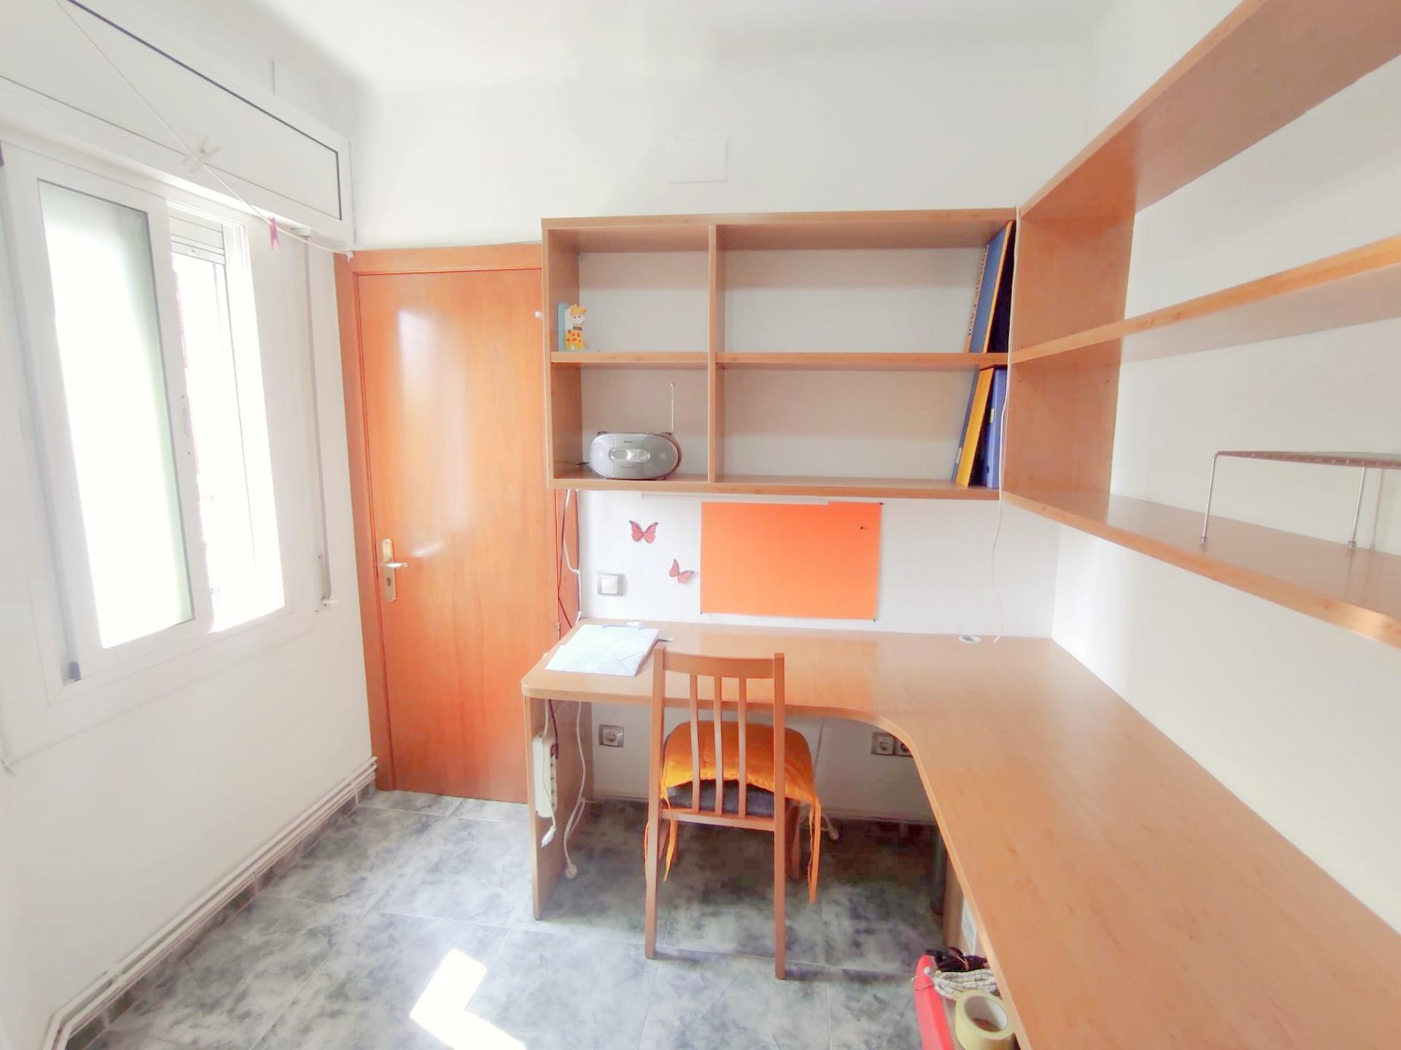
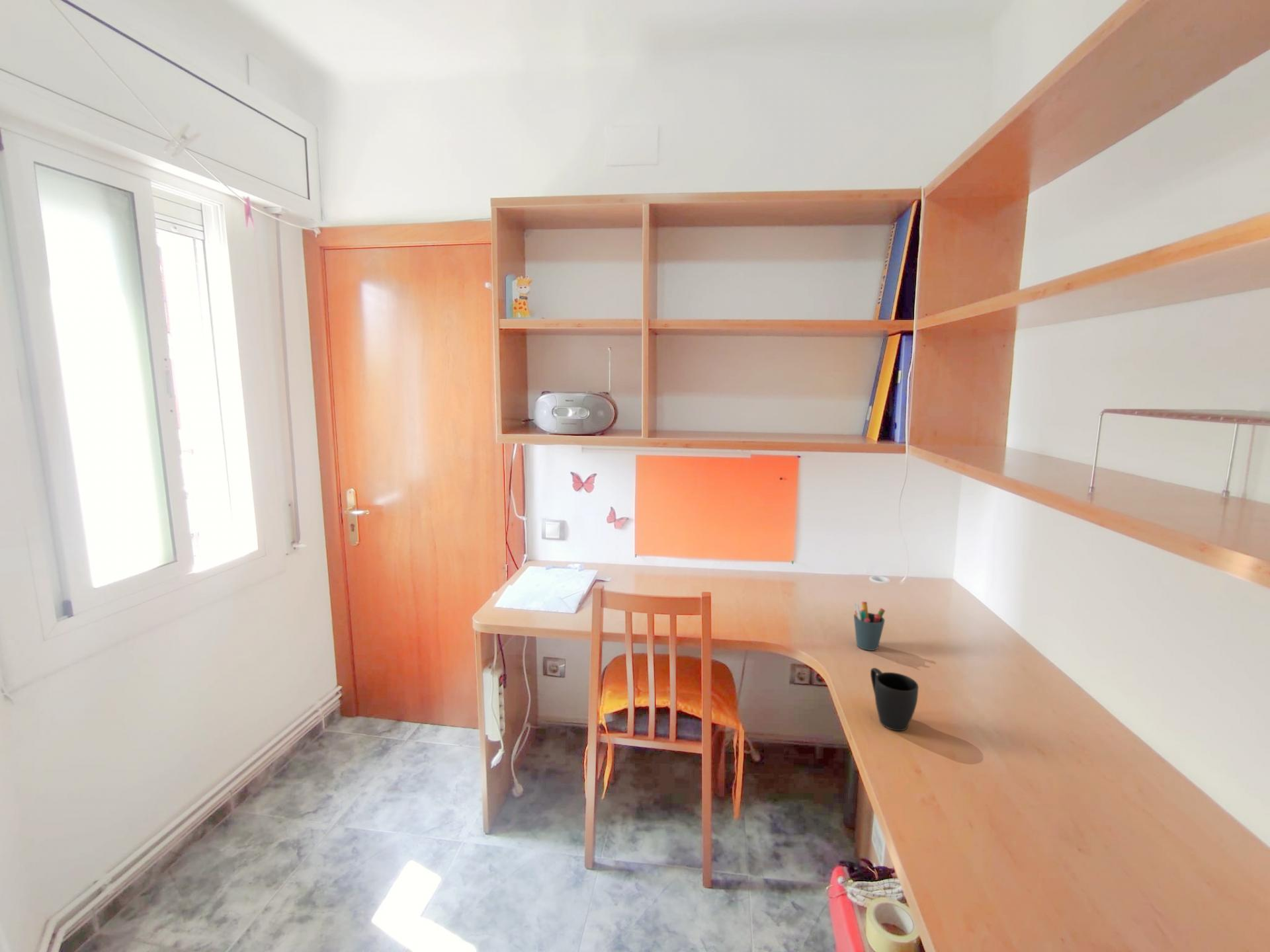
+ mug [870,667,919,731]
+ pen holder [853,601,886,651]
